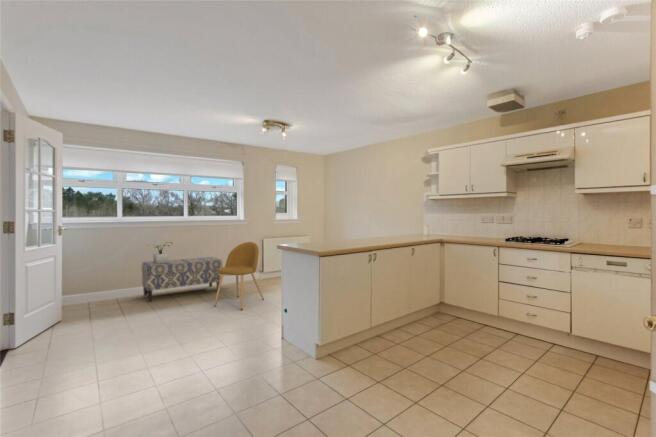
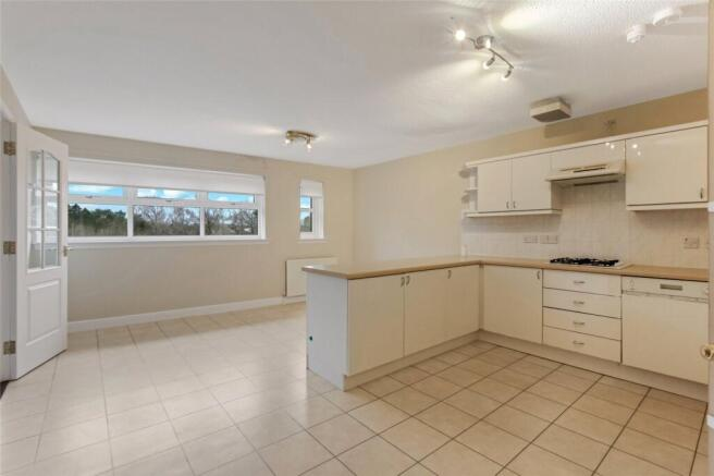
- bench [141,256,223,302]
- potted plant [145,241,174,264]
- chair [213,241,265,311]
